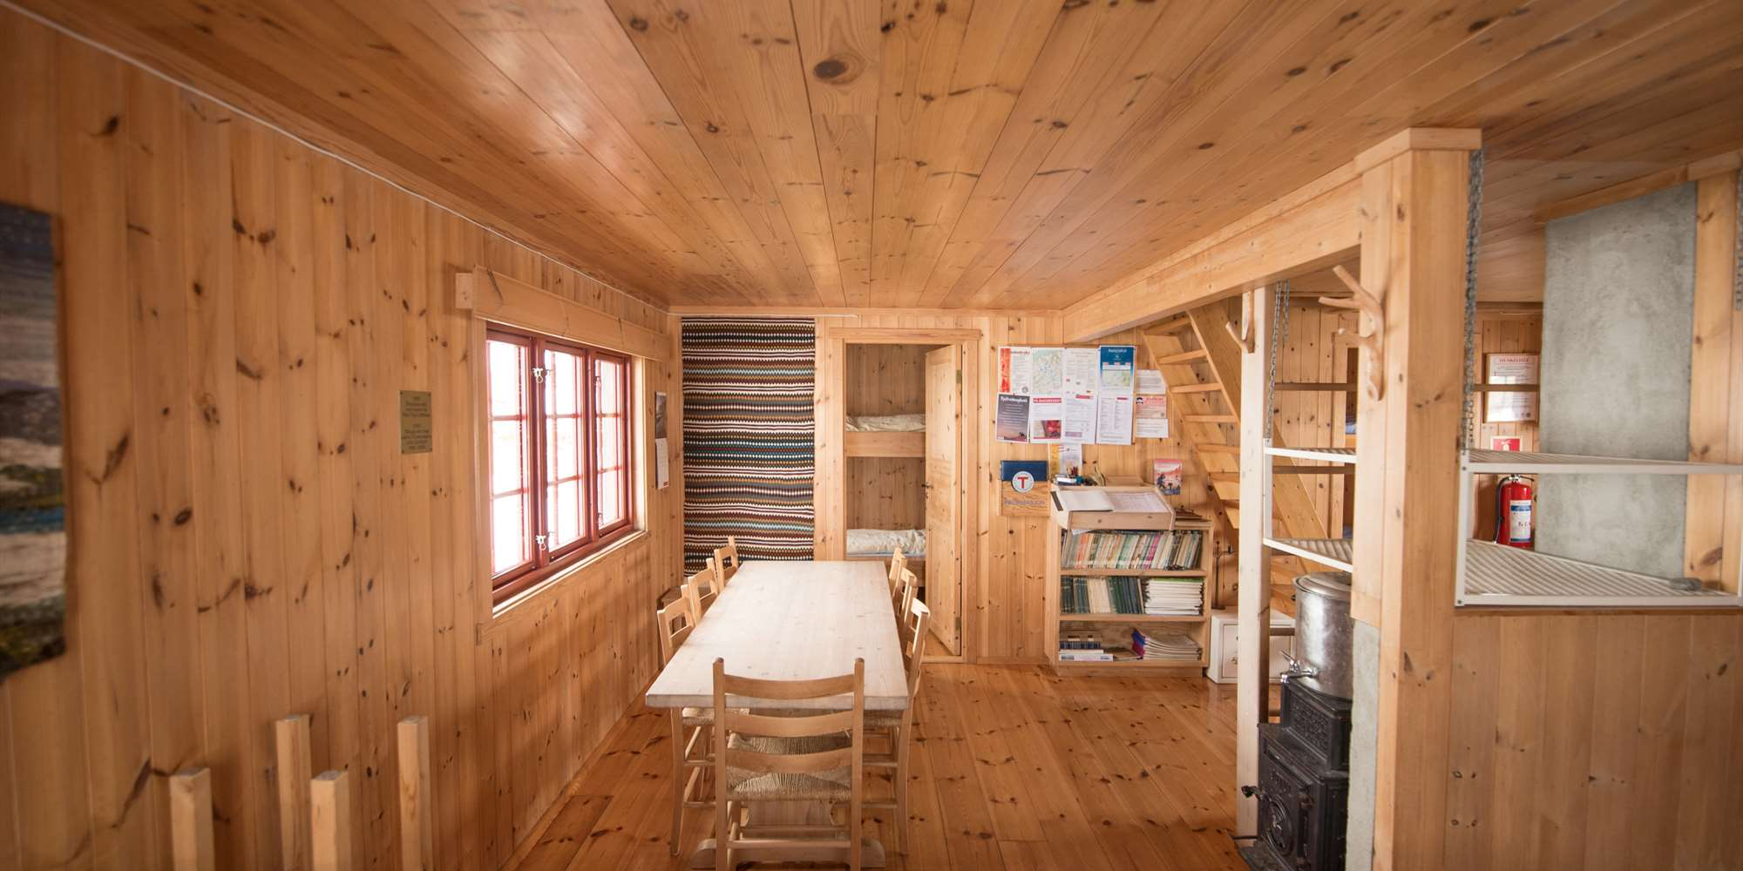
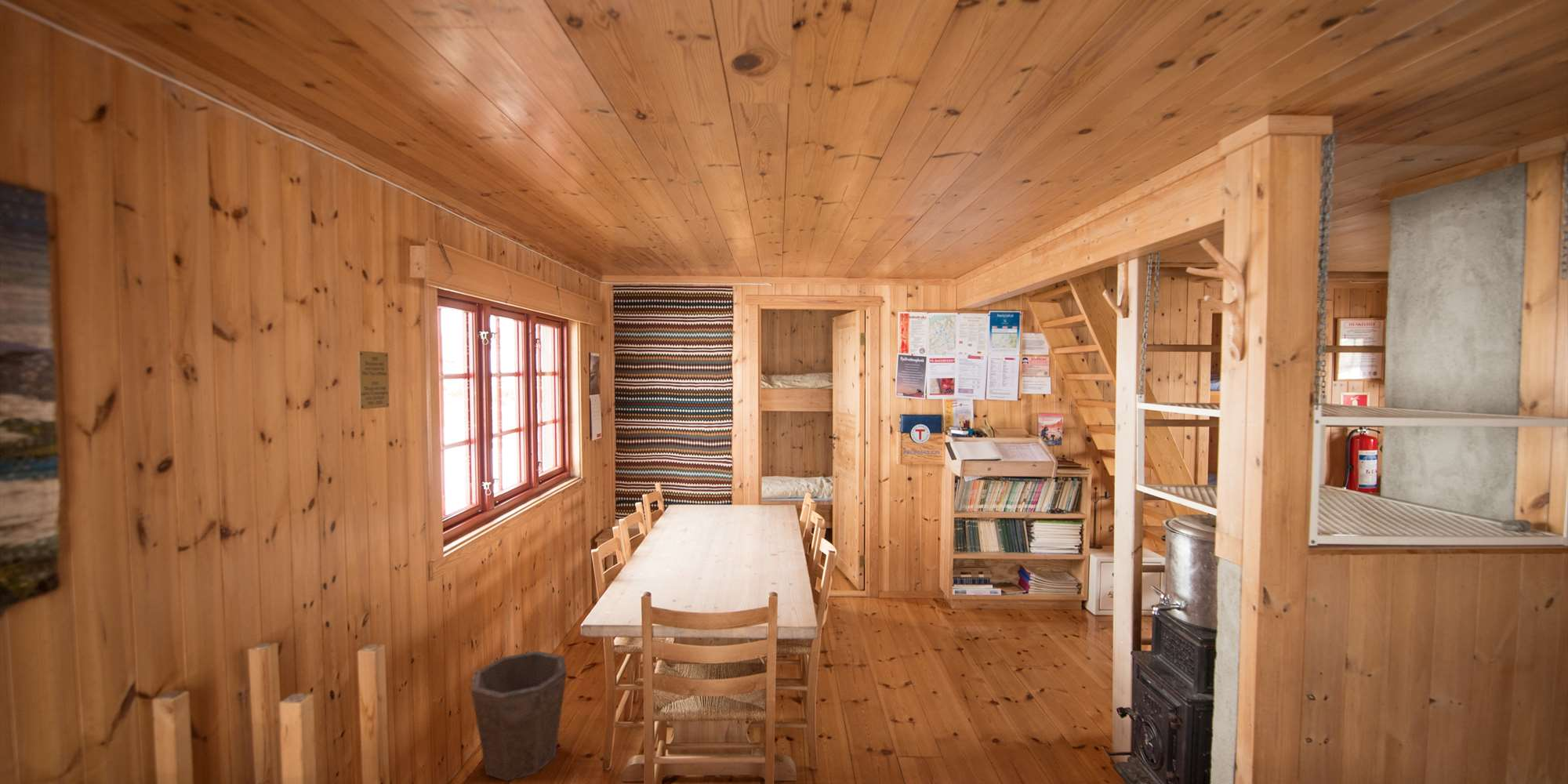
+ waste bin [470,650,568,782]
